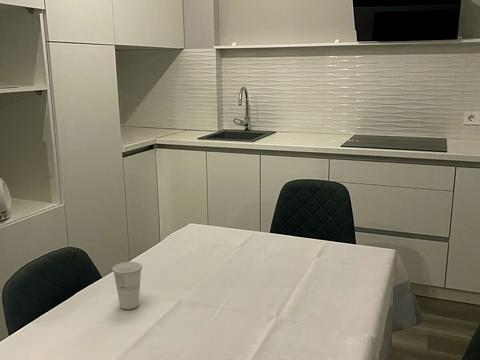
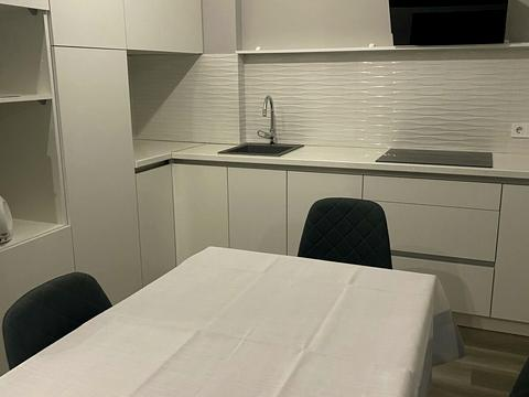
- cup [111,261,143,310]
